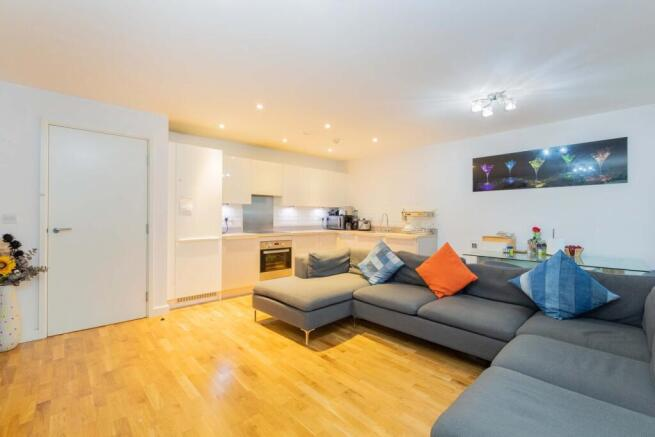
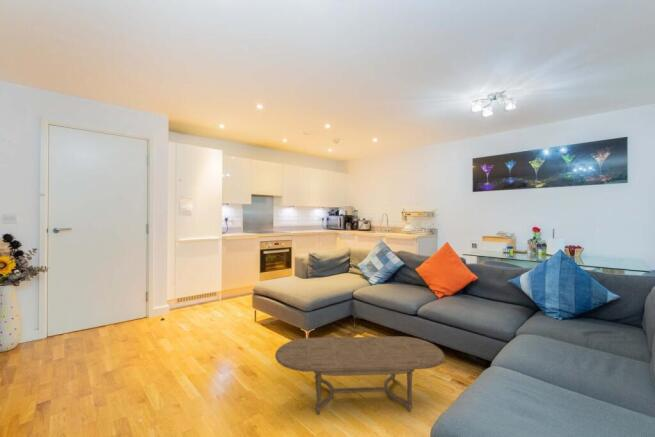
+ coffee table [274,336,446,416]
